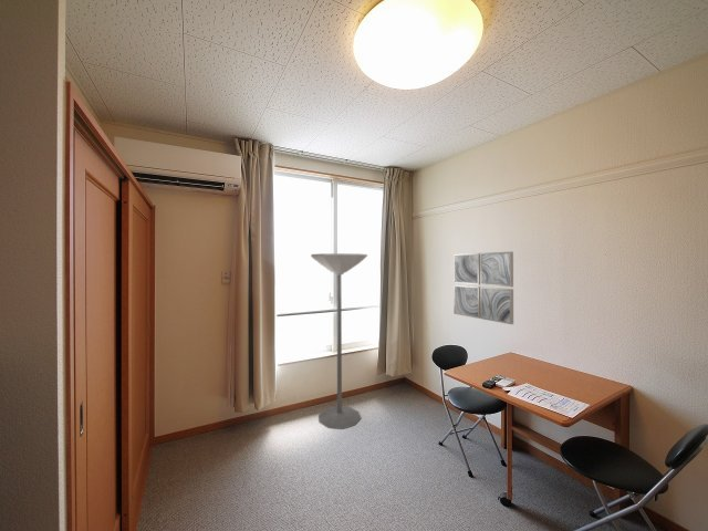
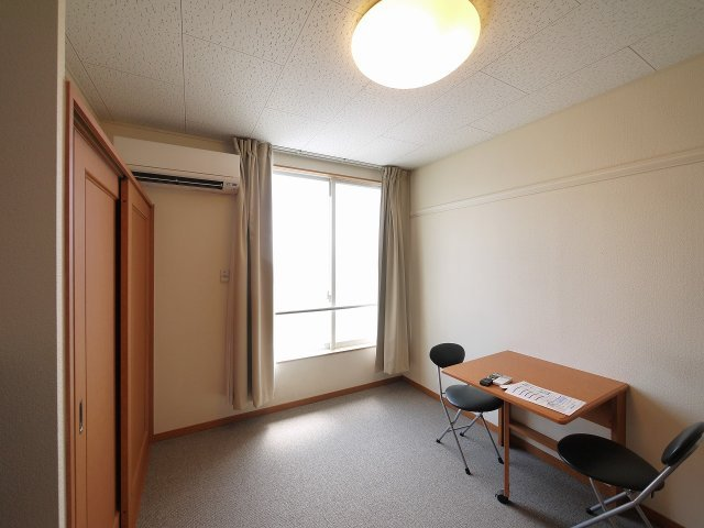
- wall art [452,251,514,325]
- floor lamp [310,252,368,430]
